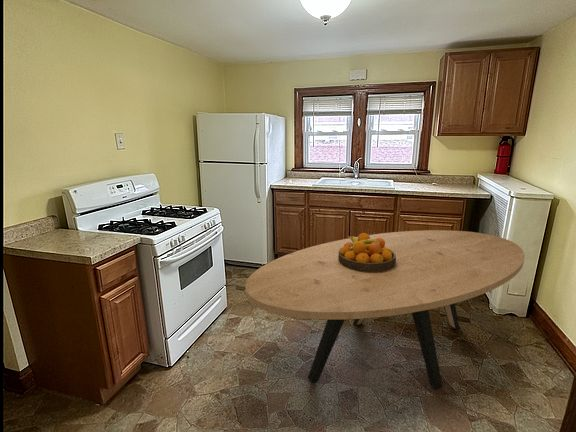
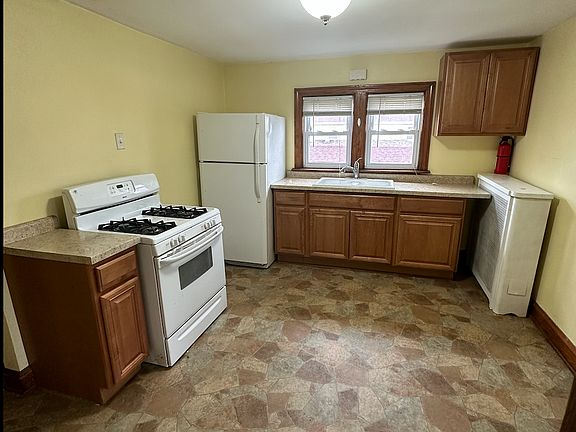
- fruit bowl [338,232,396,272]
- dining table [244,229,525,389]
